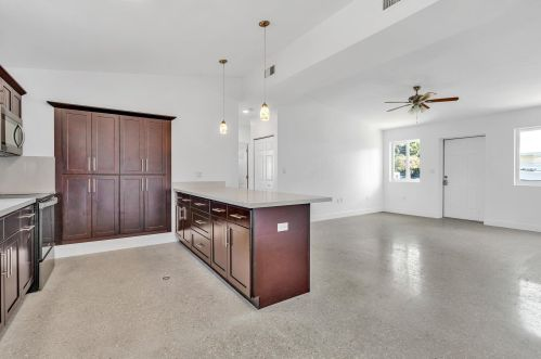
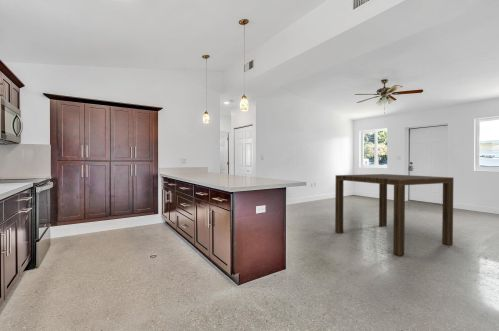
+ dining table [334,173,454,257]
